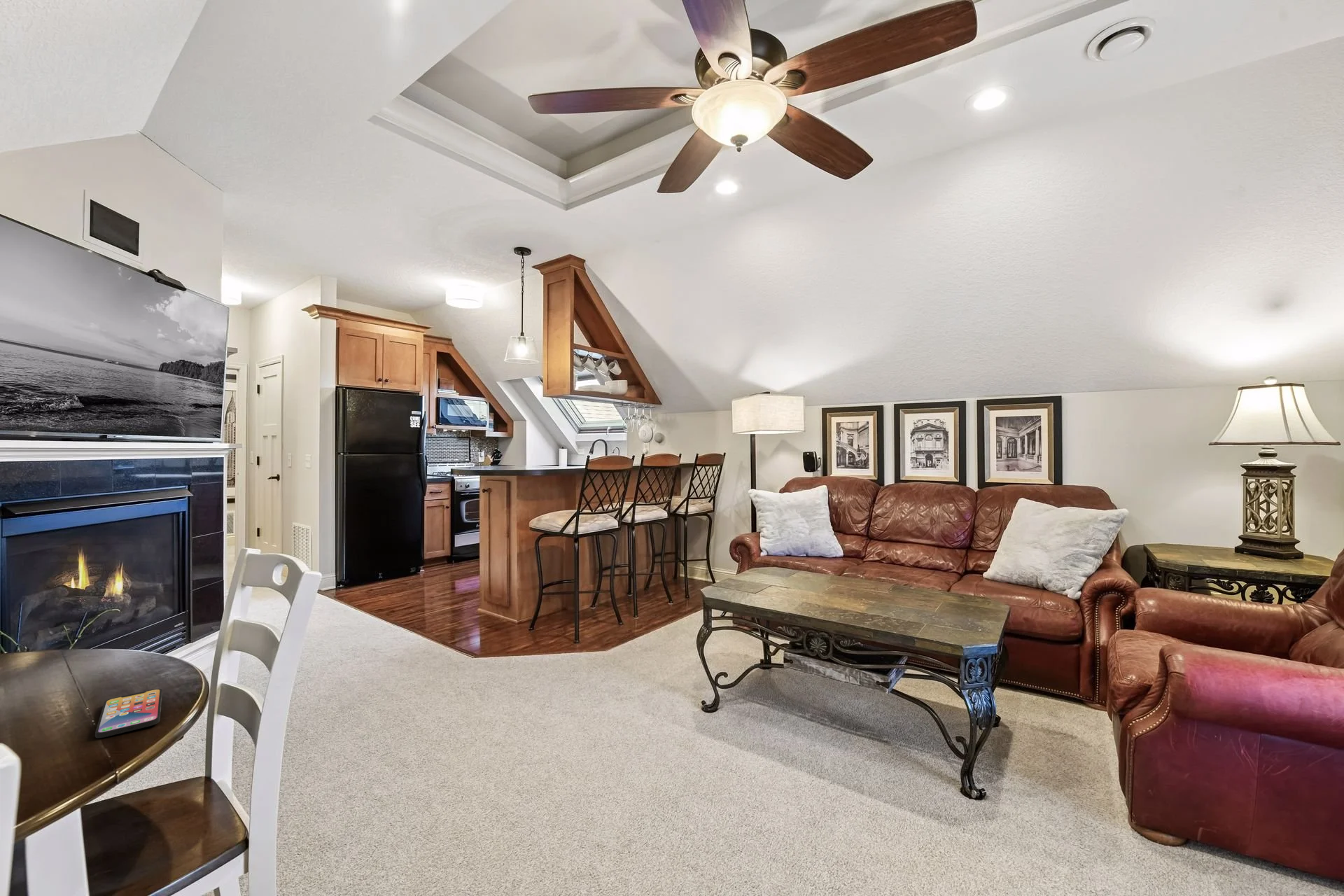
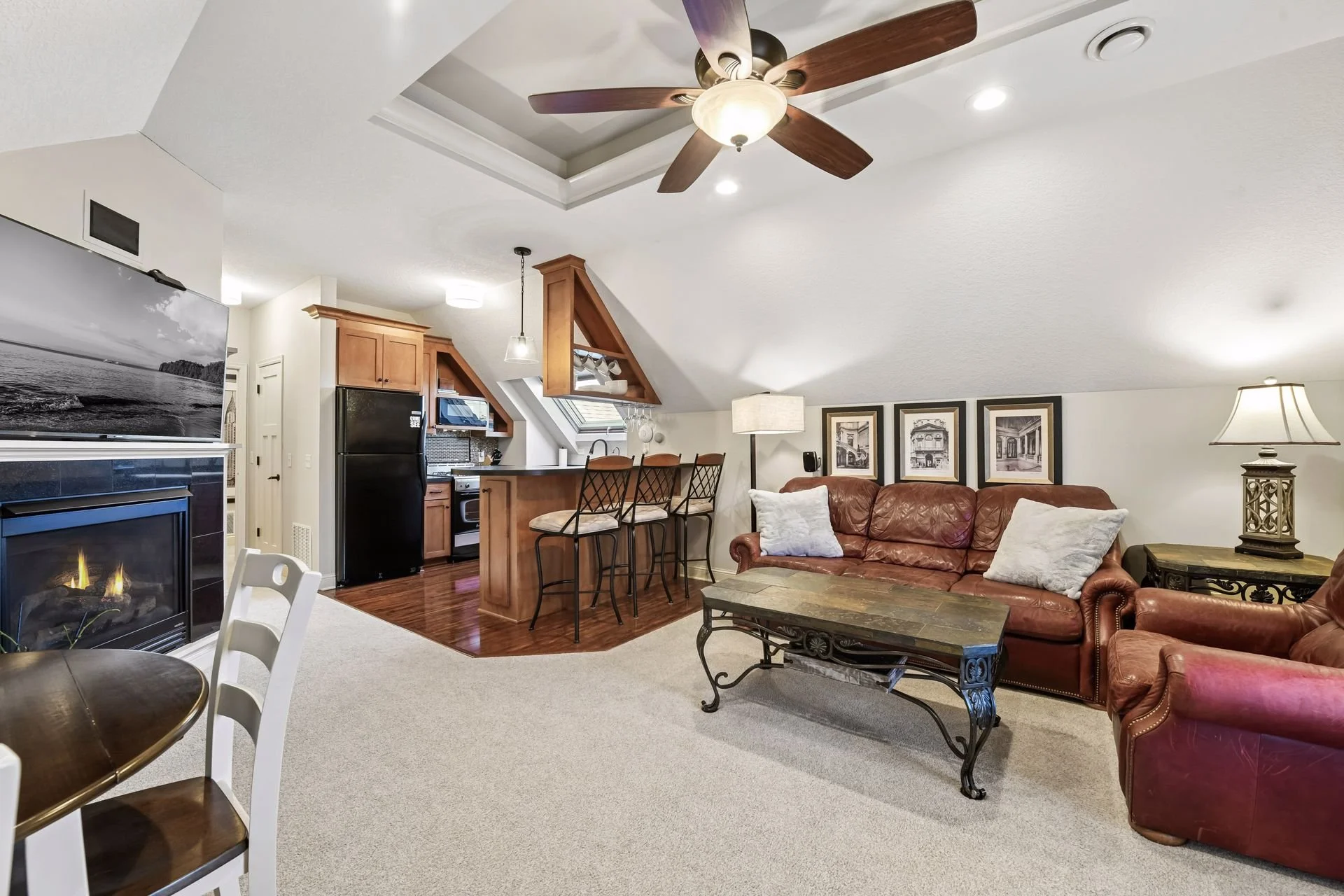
- smartphone [94,688,162,738]
